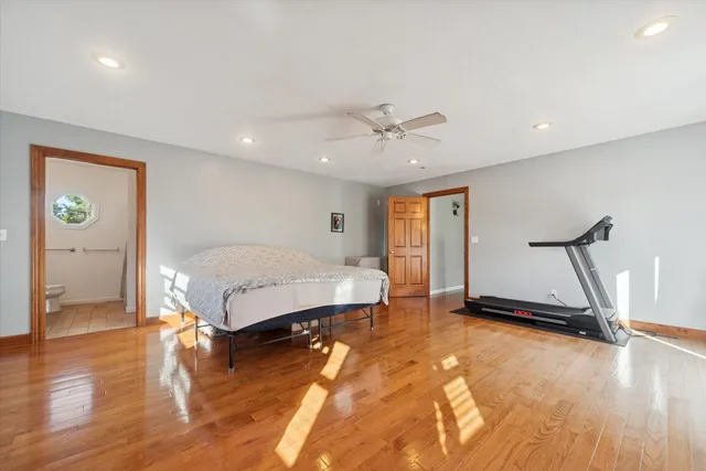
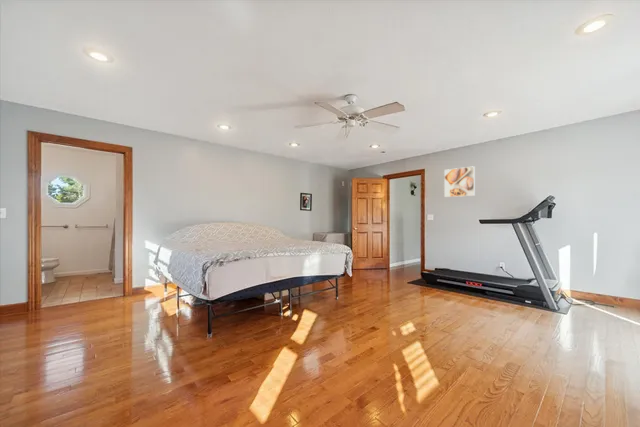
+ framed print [443,165,476,198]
